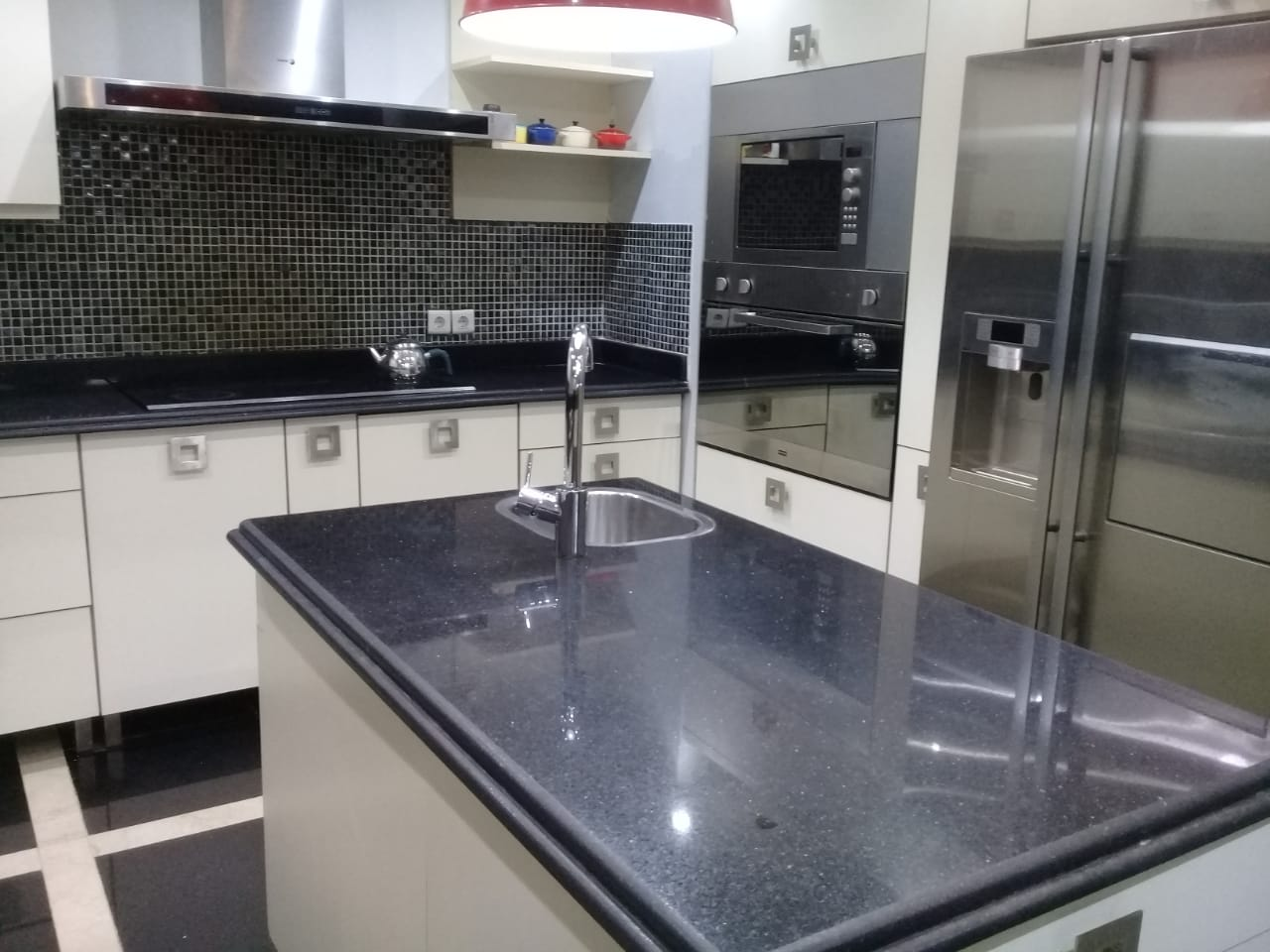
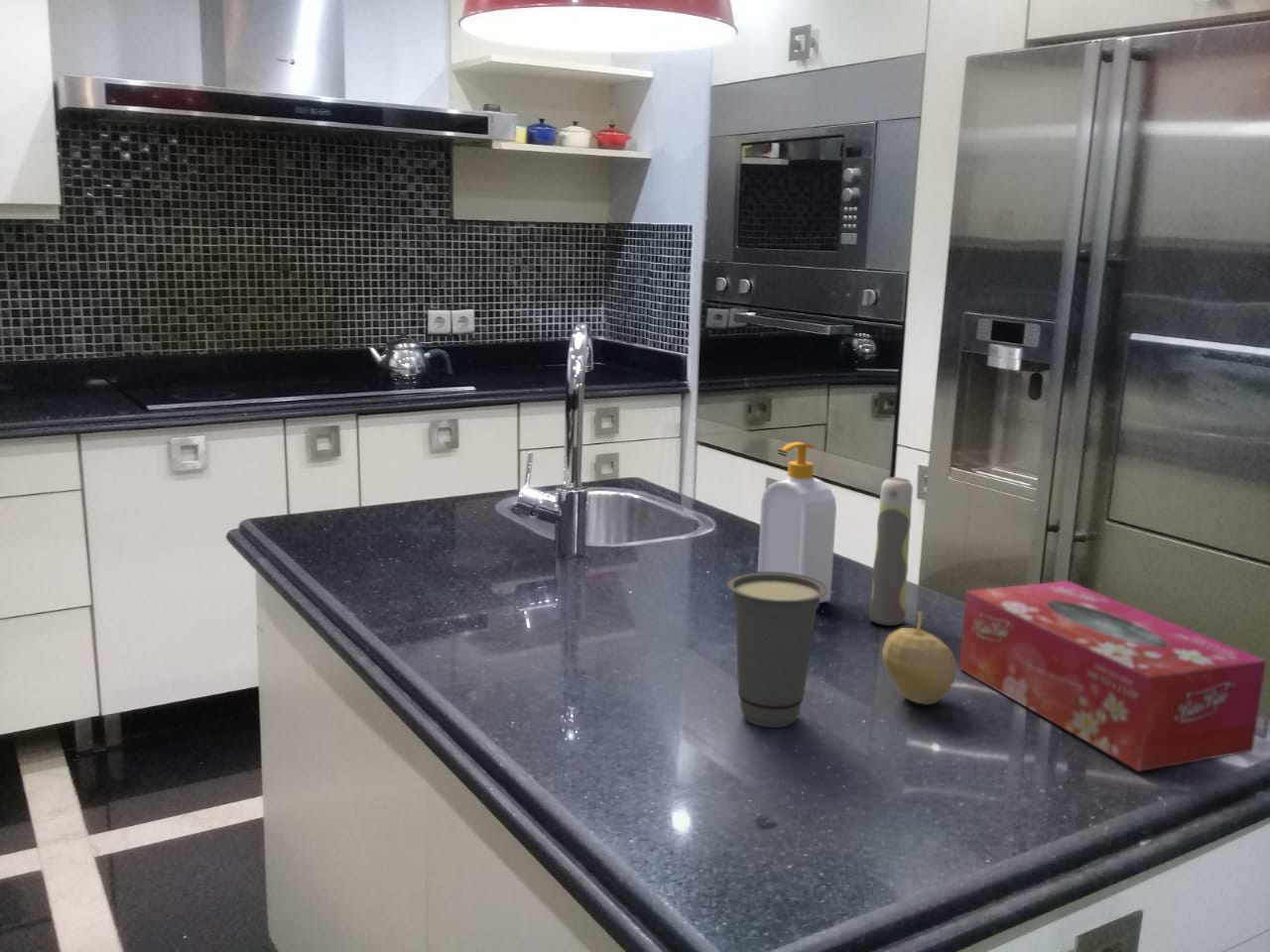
+ spray bottle [868,476,914,627]
+ soap bottle [757,441,837,604]
+ fruit [881,610,957,706]
+ tissue box [958,580,1267,773]
+ cup [725,571,827,729]
